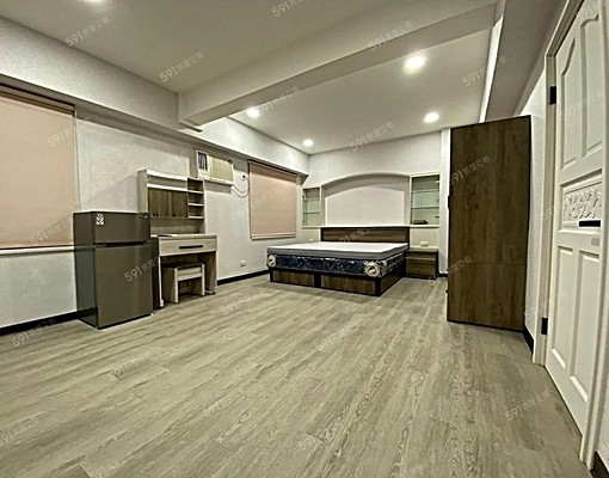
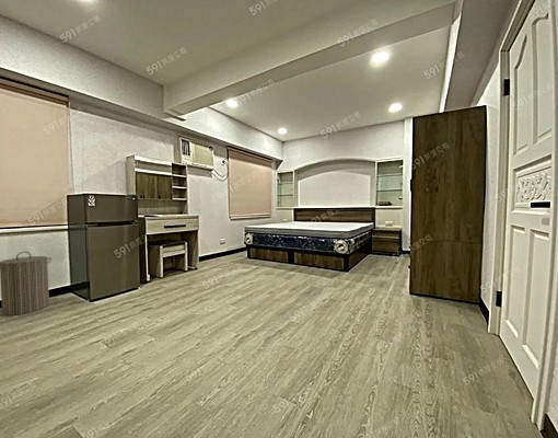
+ laundry hamper [0,251,53,316]
